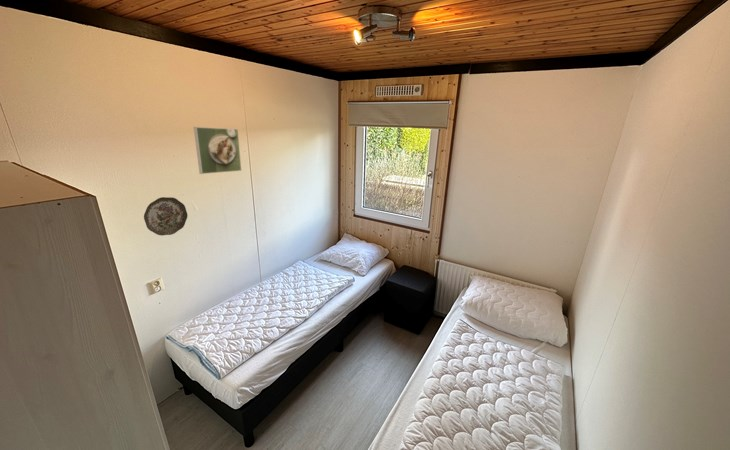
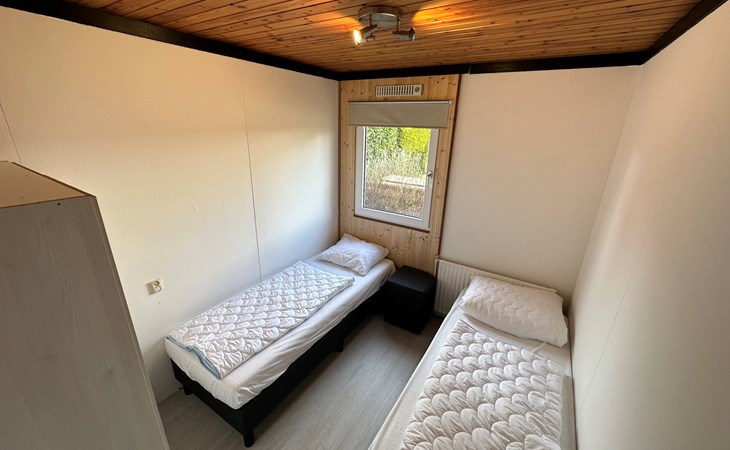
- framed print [193,126,243,175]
- decorative plate [143,196,189,236]
